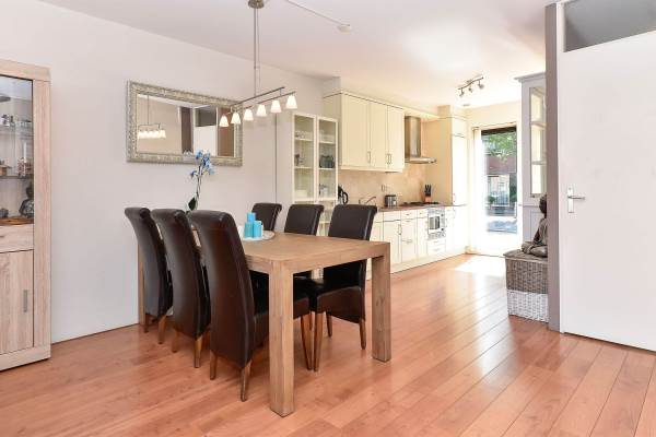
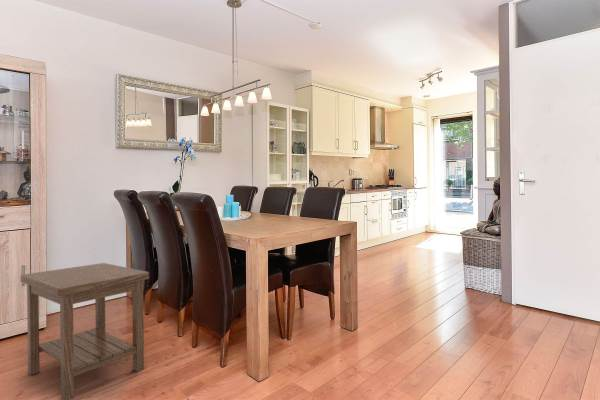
+ side table [20,262,150,400]
